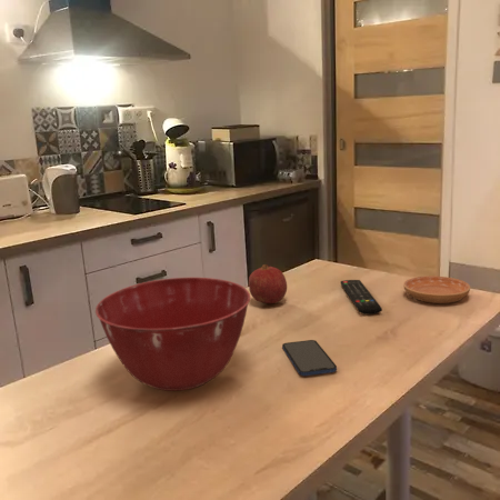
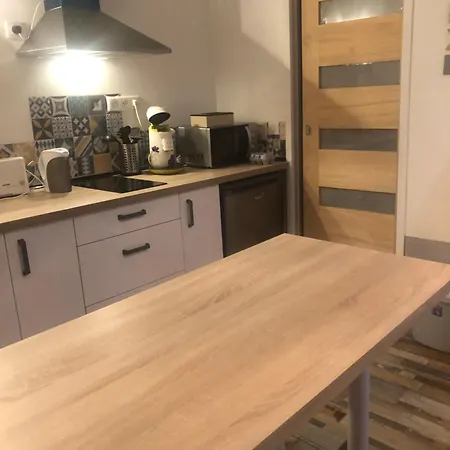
- mixing bowl [94,277,251,392]
- saucer [402,276,471,304]
- remote control [340,279,383,316]
- fruit [248,263,288,304]
- smartphone [281,339,338,377]
